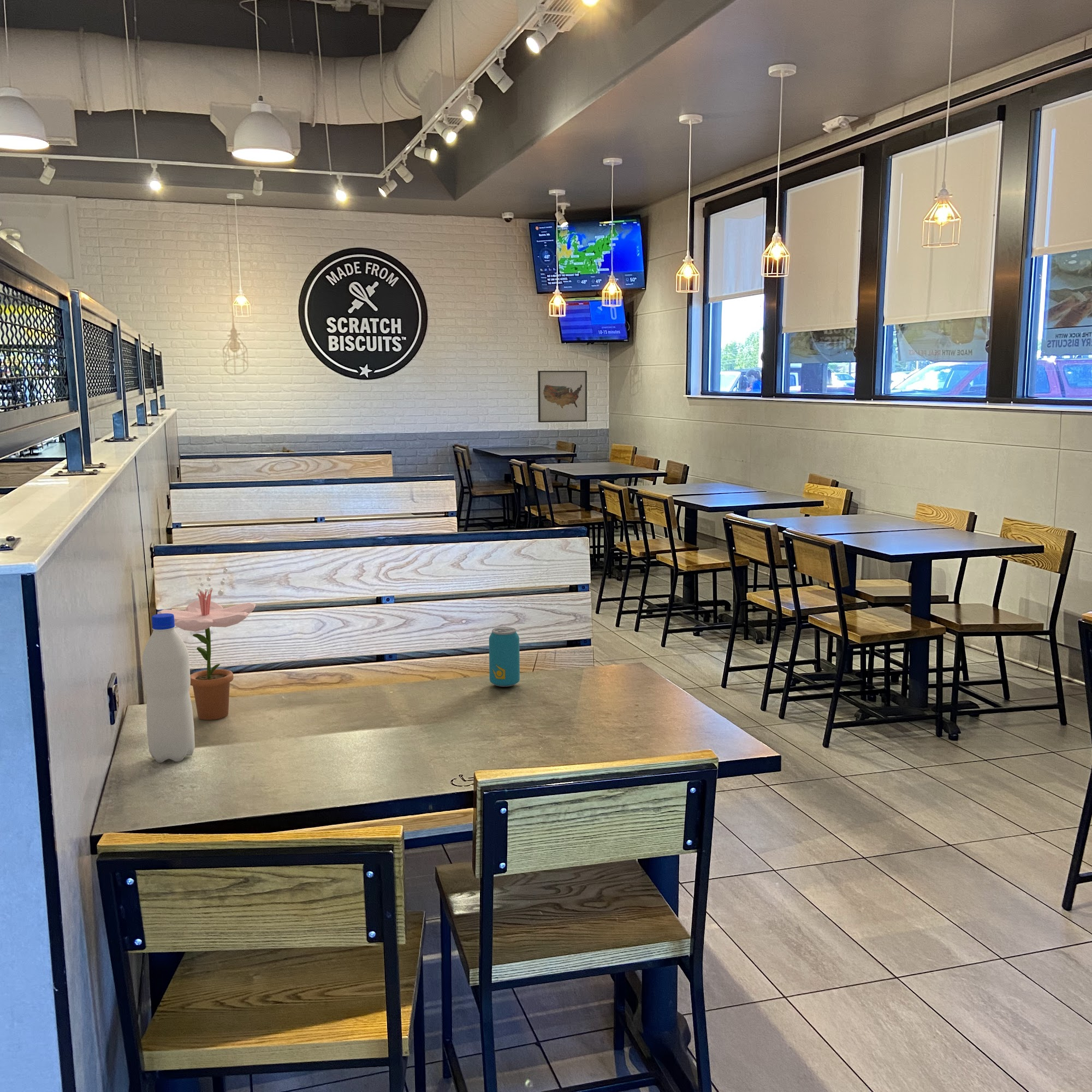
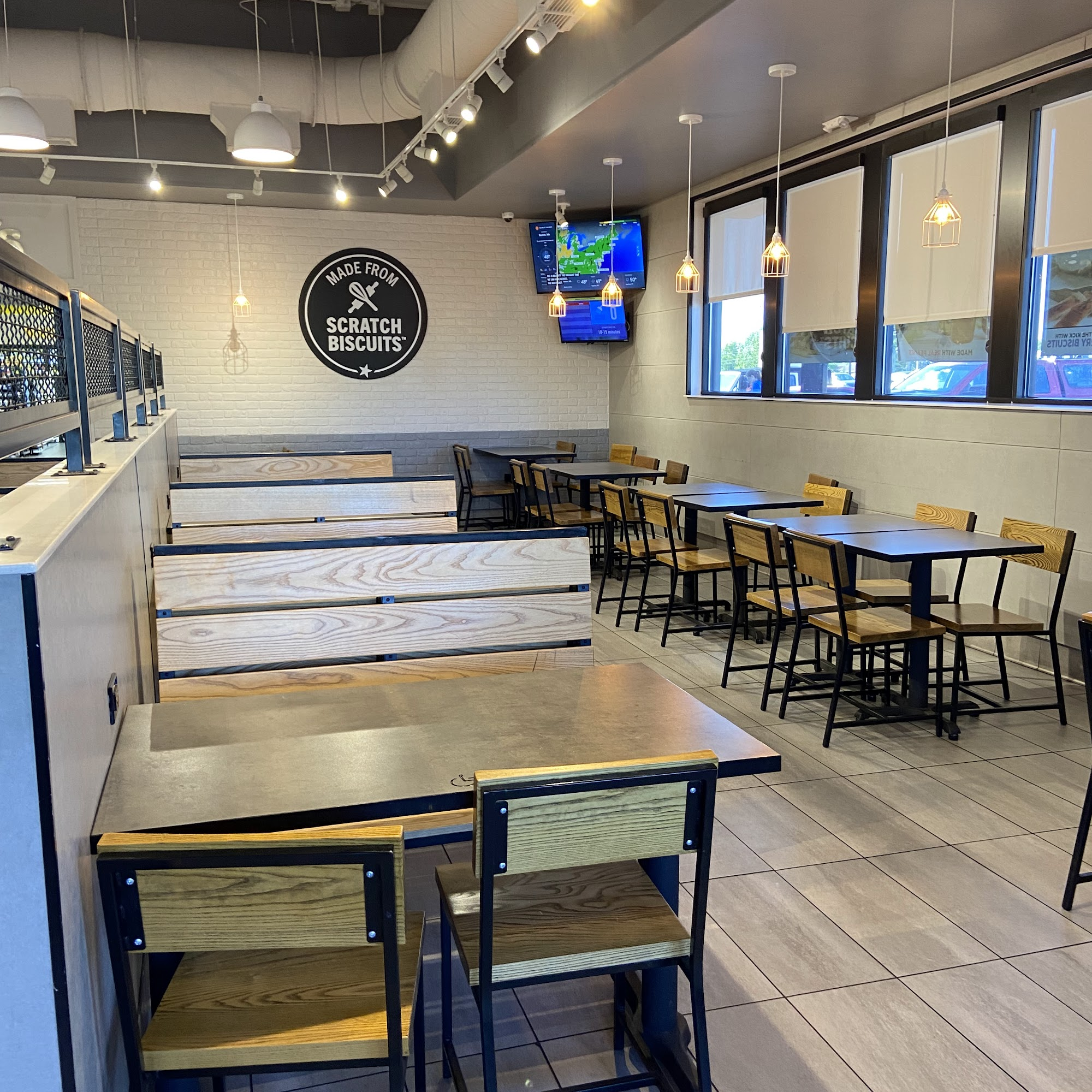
- wall art [537,370,587,423]
- beverage can [489,627,520,687]
- flower [157,567,257,721]
- water bottle [142,613,195,763]
